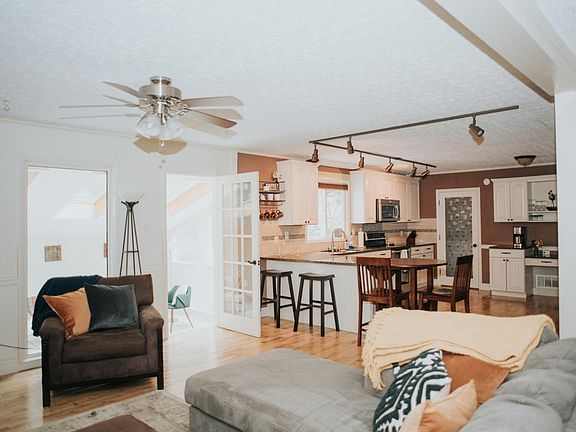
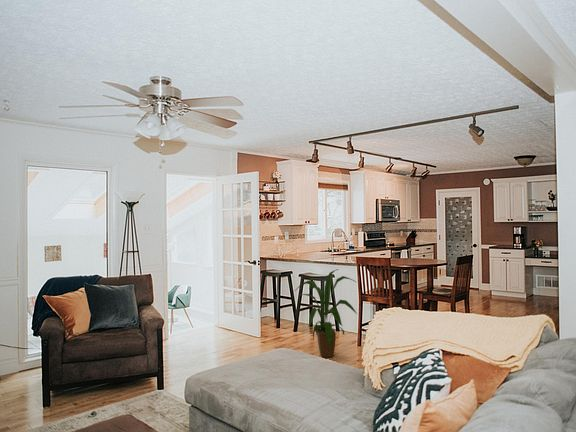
+ house plant [294,268,358,358]
